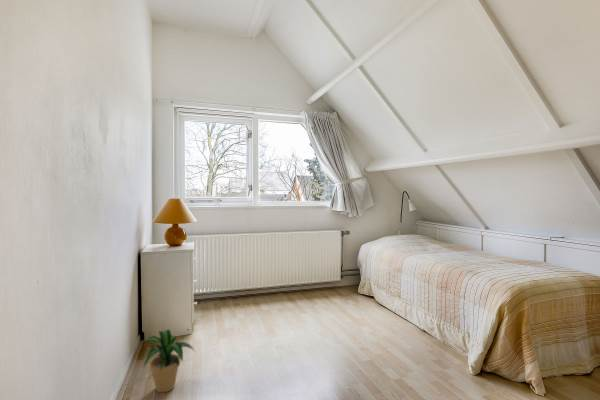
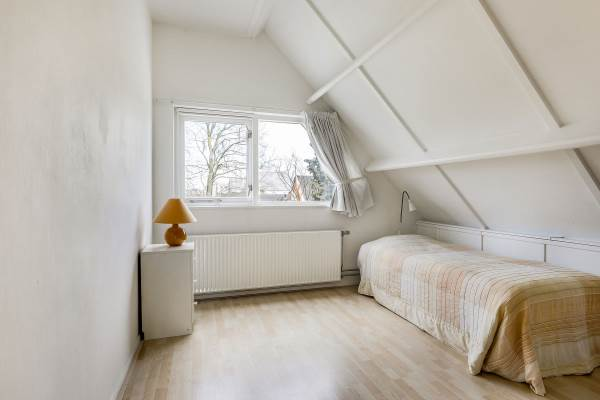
- potted plant [132,329,197,394]
